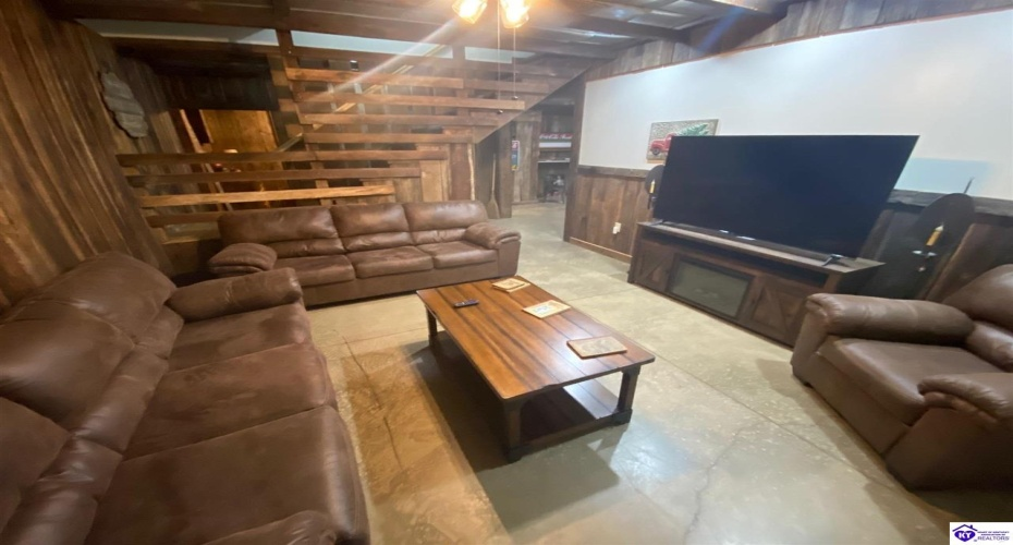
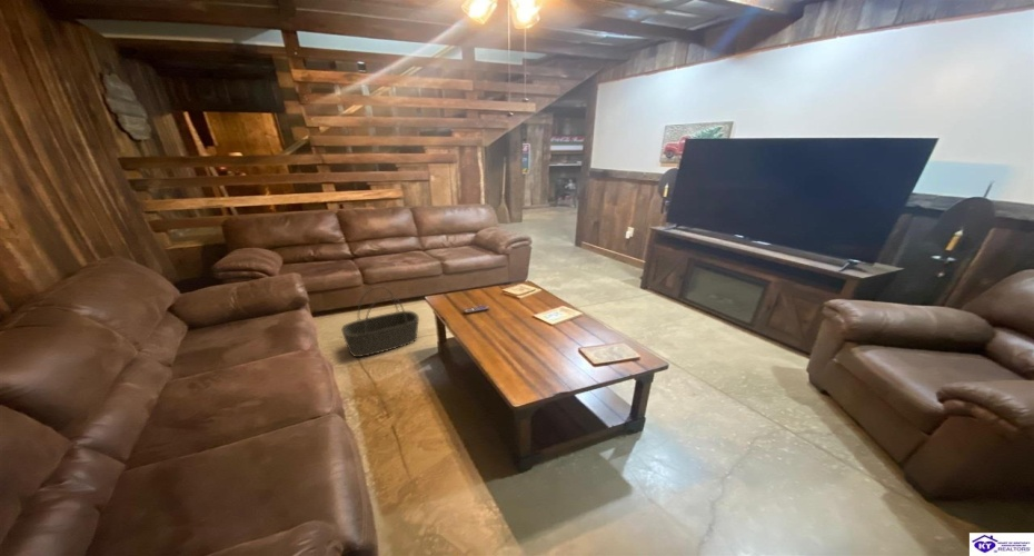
+ basket [340,286,420,358]
